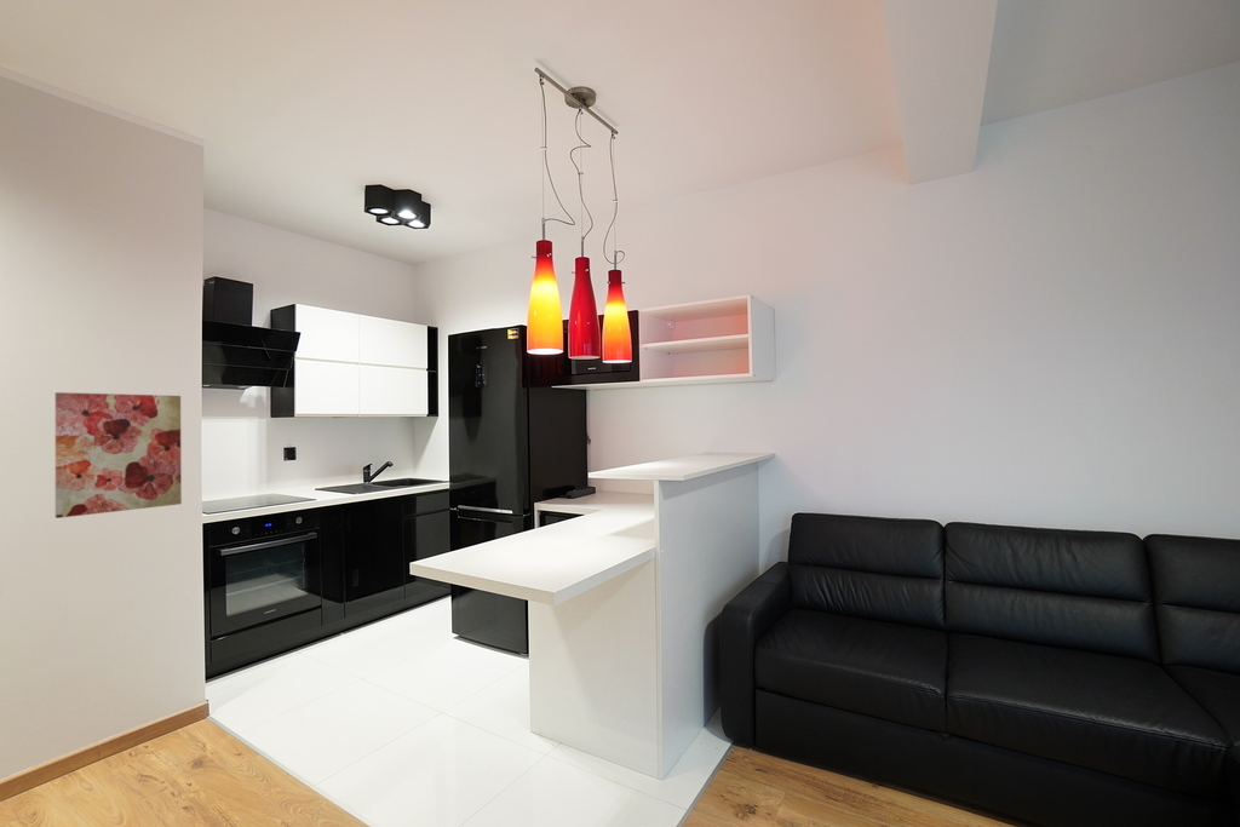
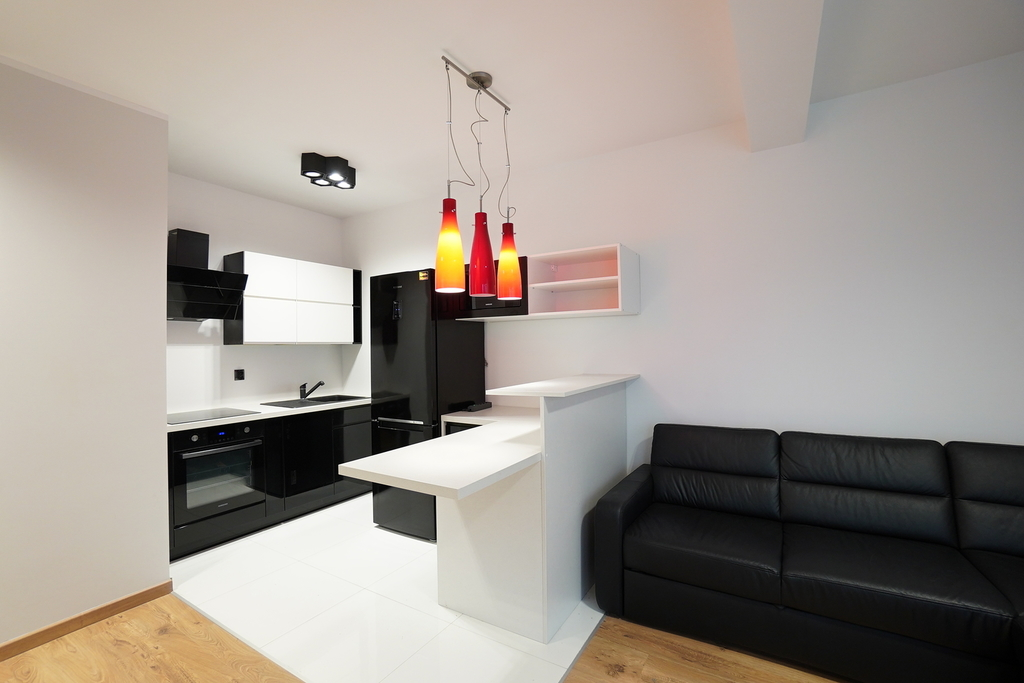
- wall art [54,391,183,519]
